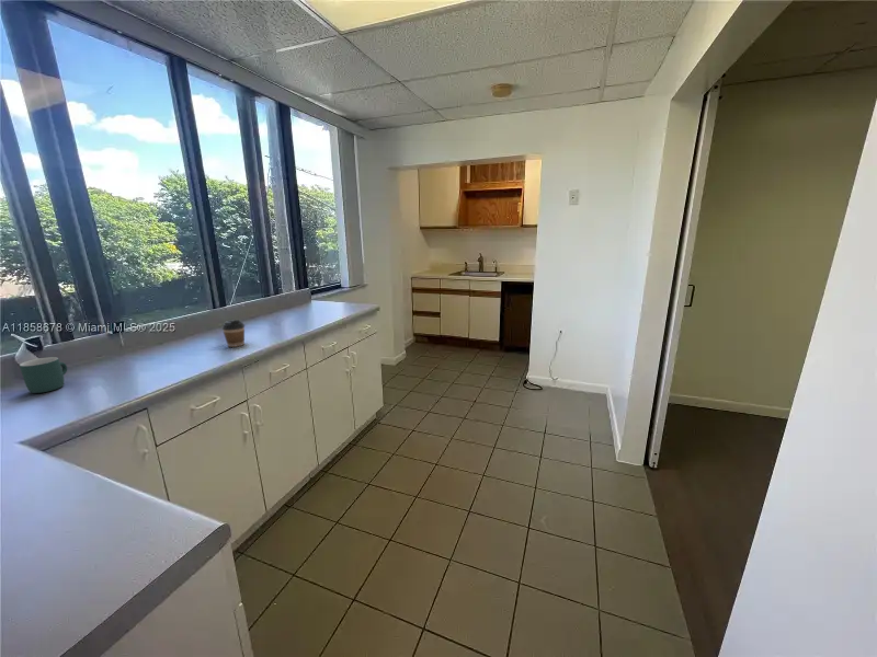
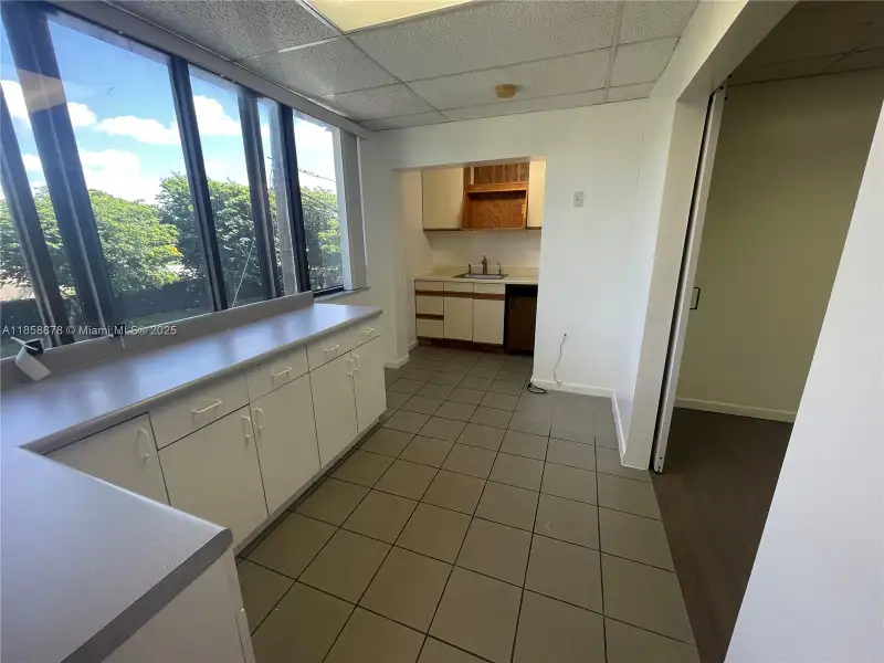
- mug [19,356,68,394]
- coffee cup [220,319,246,348]
